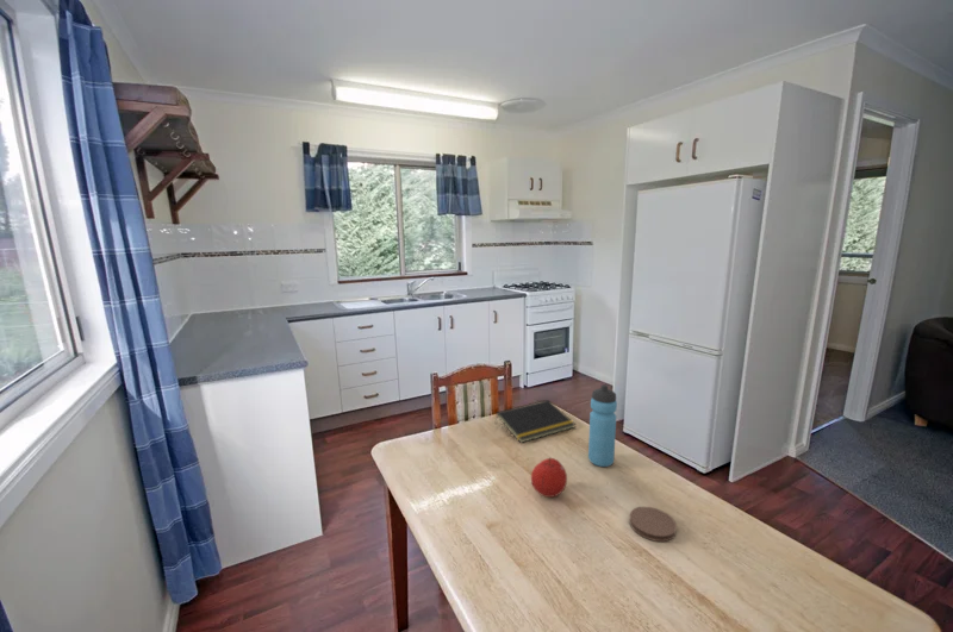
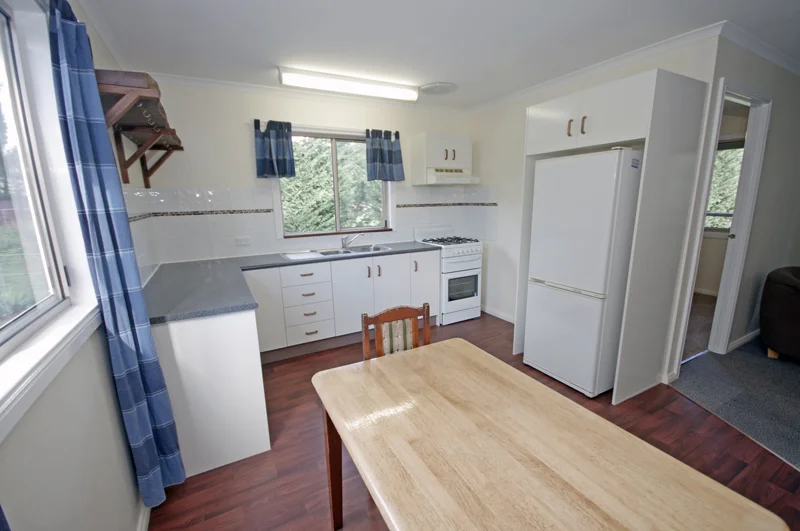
- water bottle [587,383,618,468]
- notepad [494,399,577,444]
- coaster [628,506,678,543]
- fruit [530,456,568,499]
